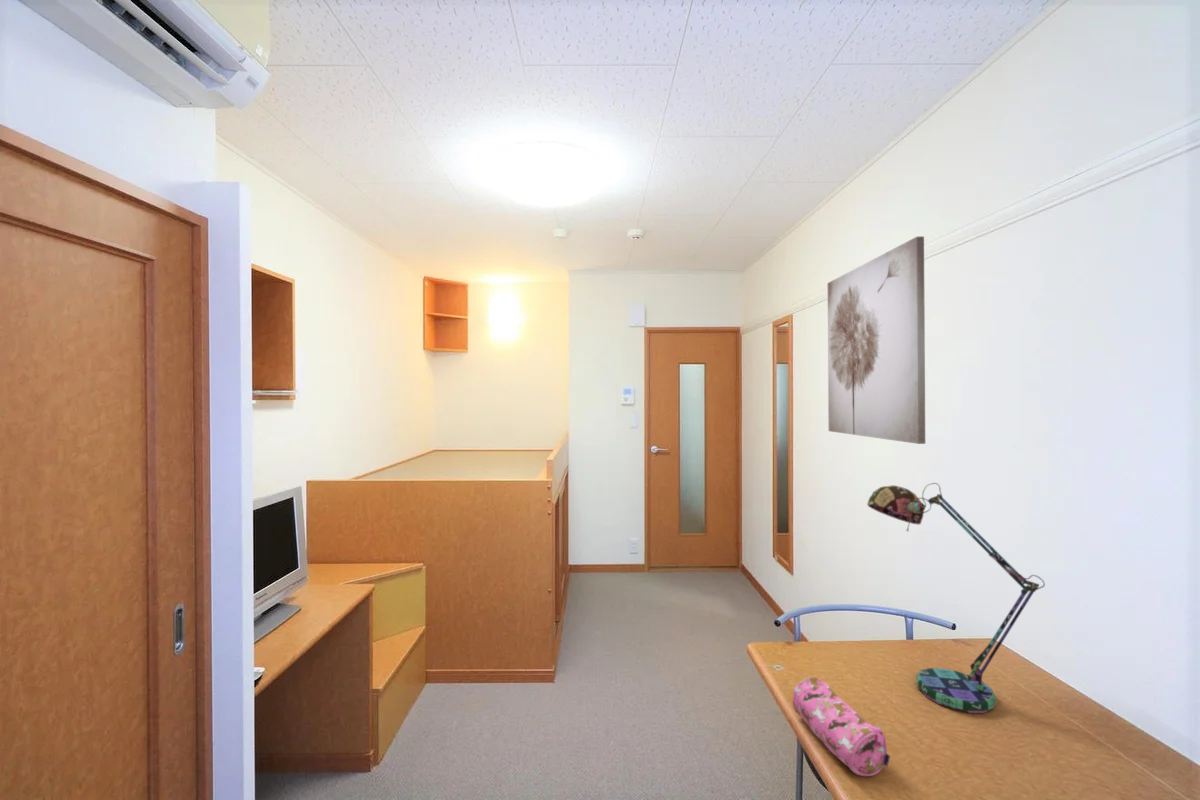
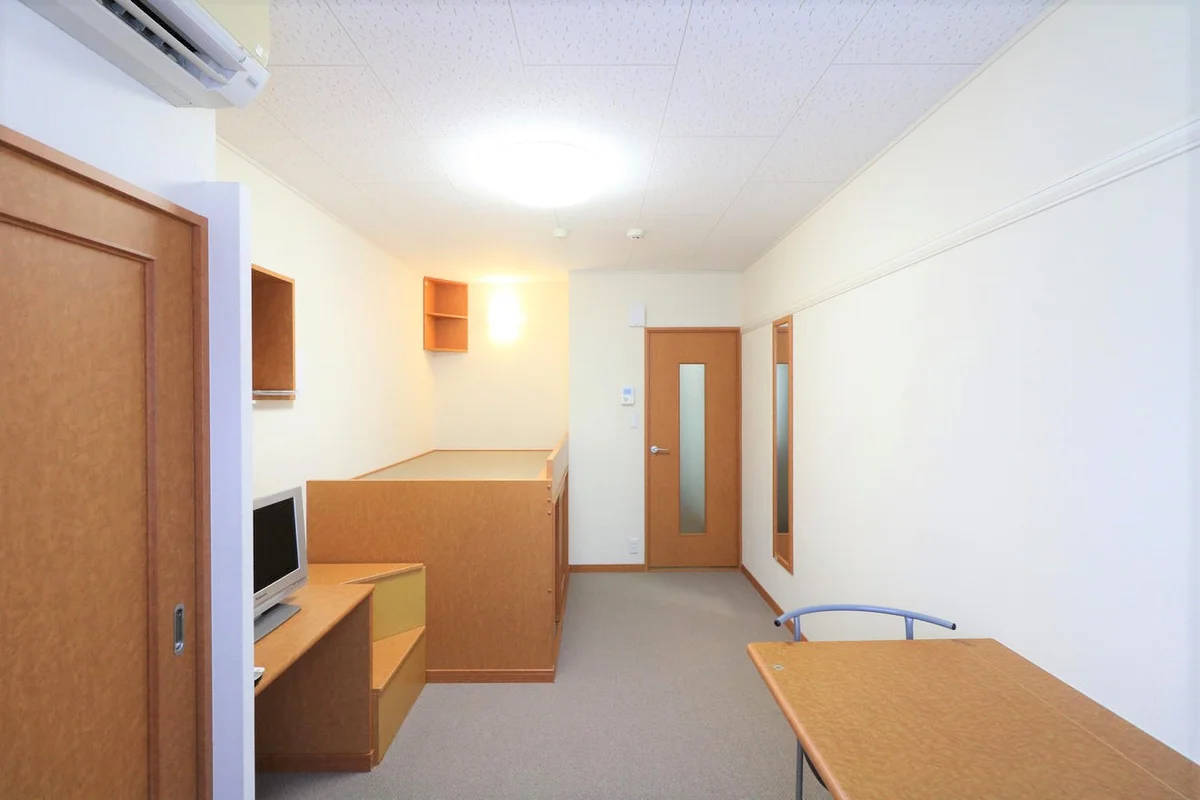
- wall art [827,235,926,445]
- desk lamp [866,482,1046,714]
- pencil case [792,676,891,777]
